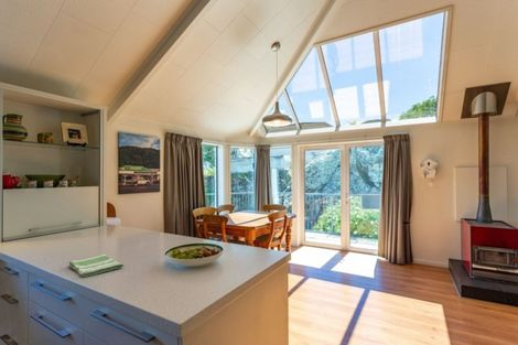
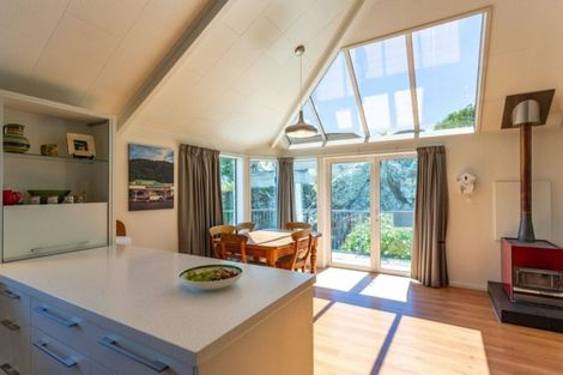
- dish towel [67,252,125,278]
